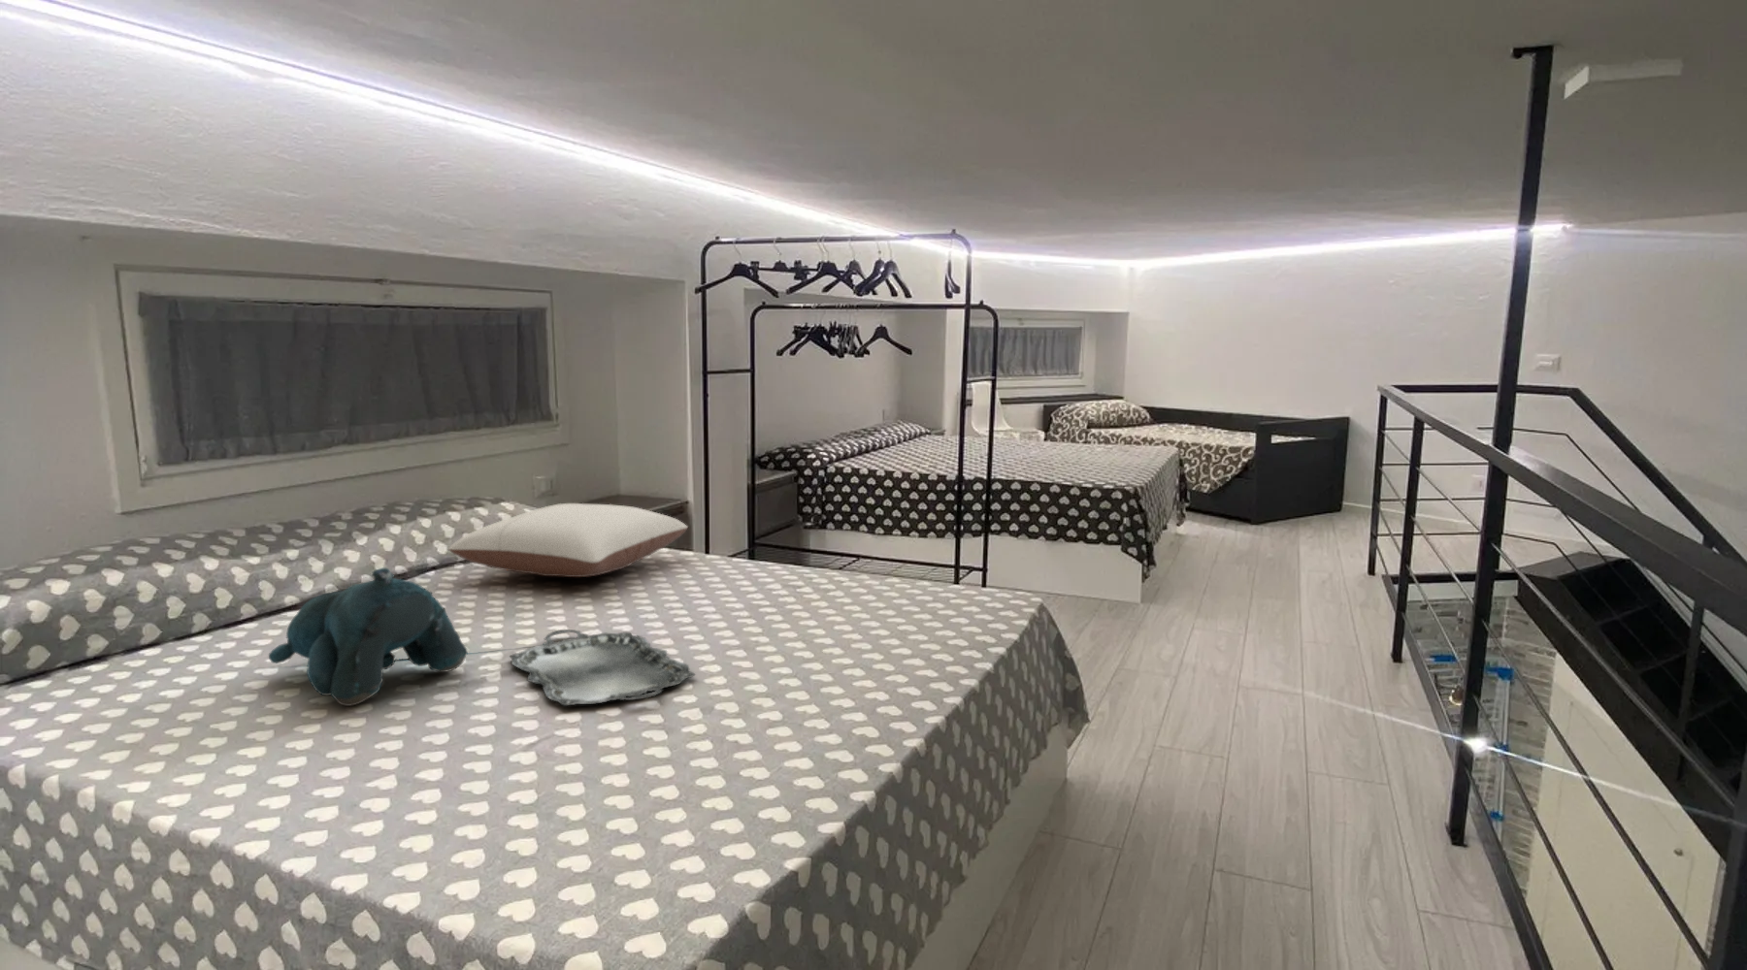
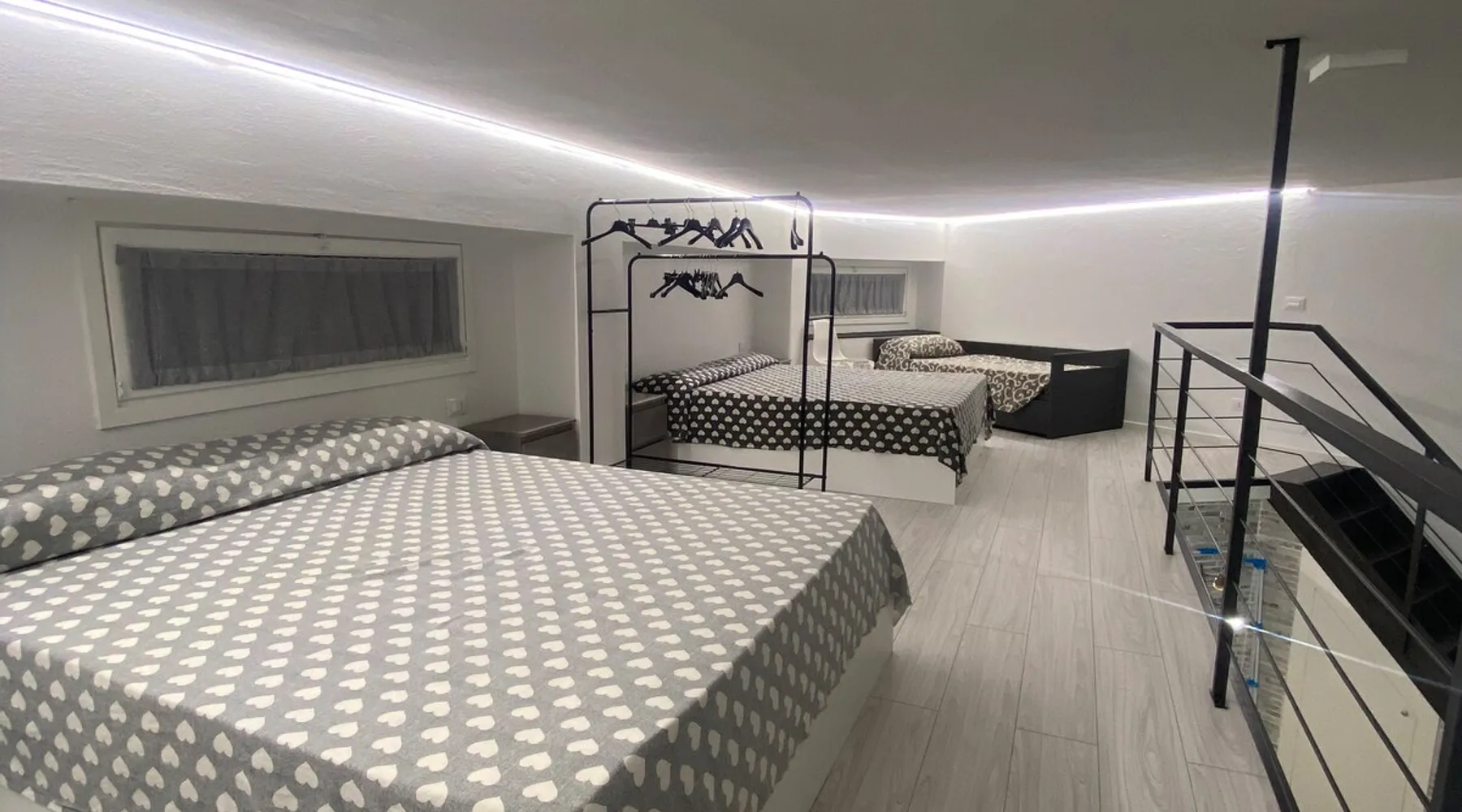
- serving tray [509,628,695,707]
- teddy bear [268,567,468,707]
- pillow [447,503,689,578]
